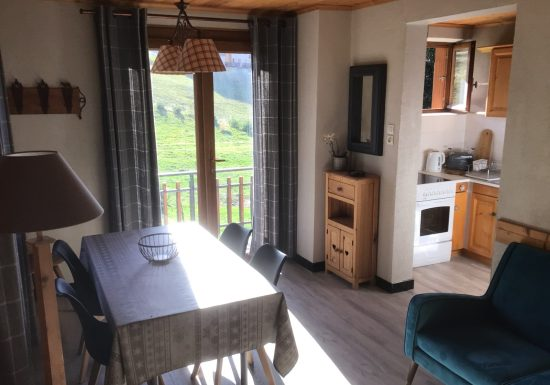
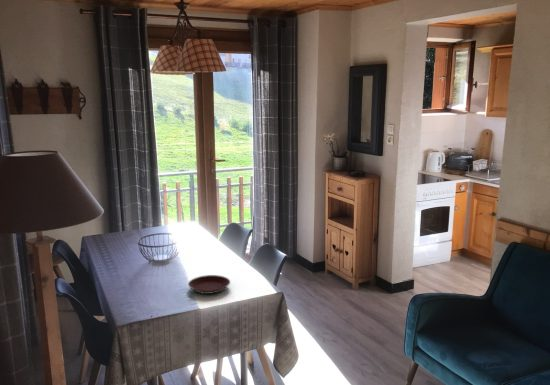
+ plate [187,274,231,295]
